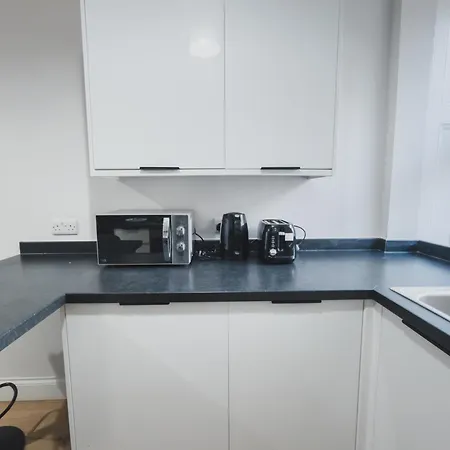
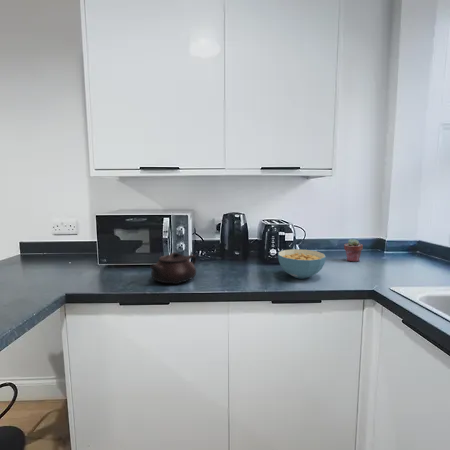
+ teapot [149,251,197,285]
+ potted succulent [343,237,364,263]
+ cereal bowl [277,248,327,280]
